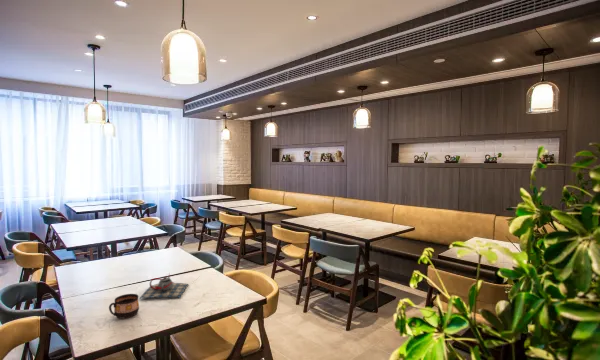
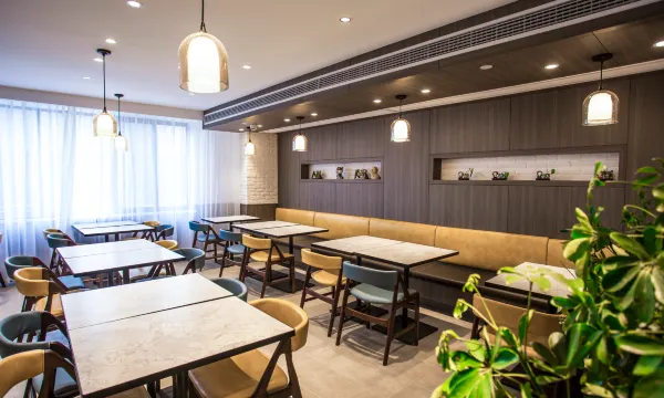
- teapot [138,272,190,300]
- cup [108,293,140,319]
